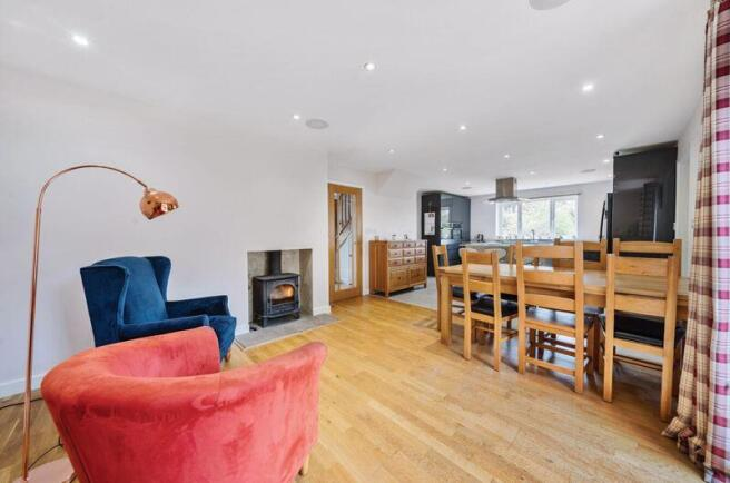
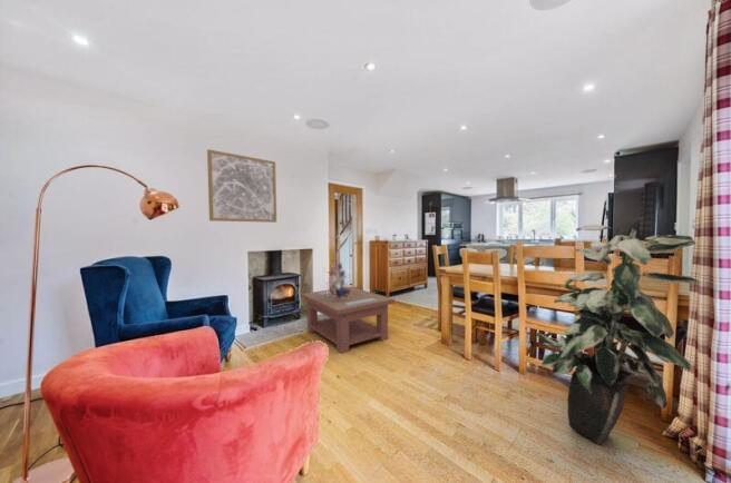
+ indoor plant [535,224,701,446]
+ bouquet [322,257,350,299]
+ coffee table [300,286,396,355]
+ wall art [206,148,277,224]
